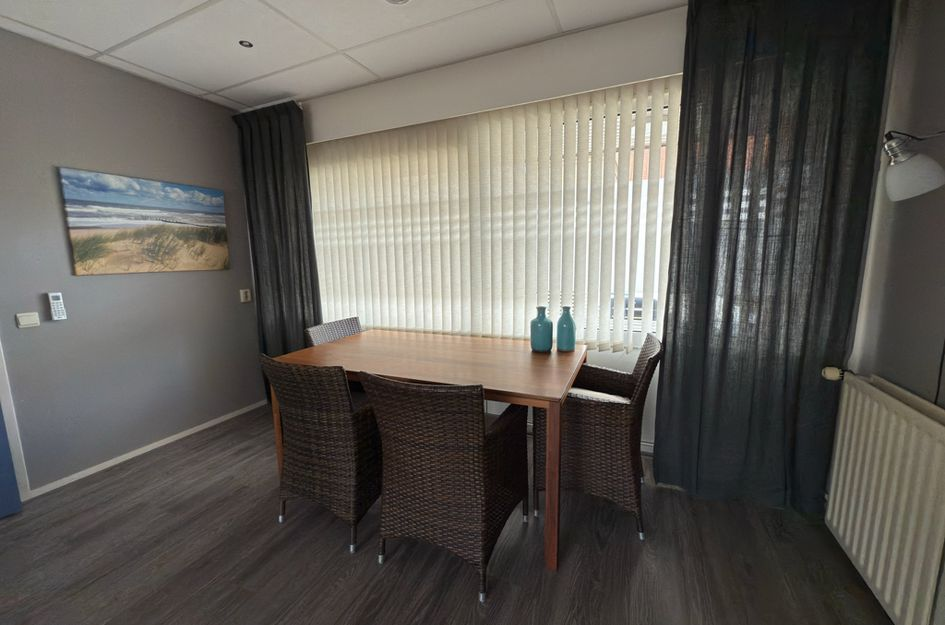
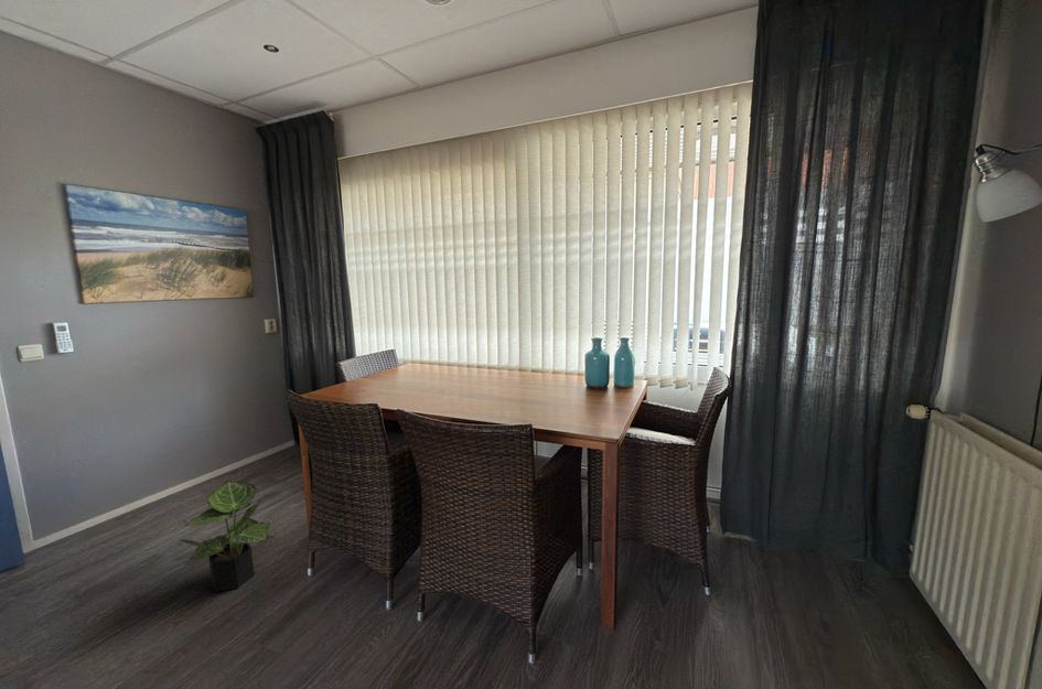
+ potted plant [179,480,271,593]
